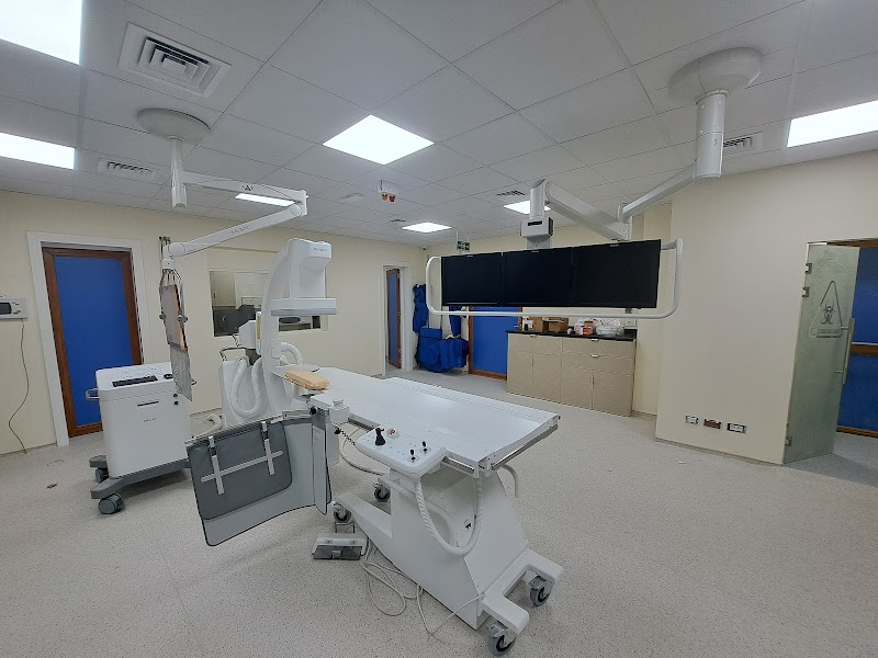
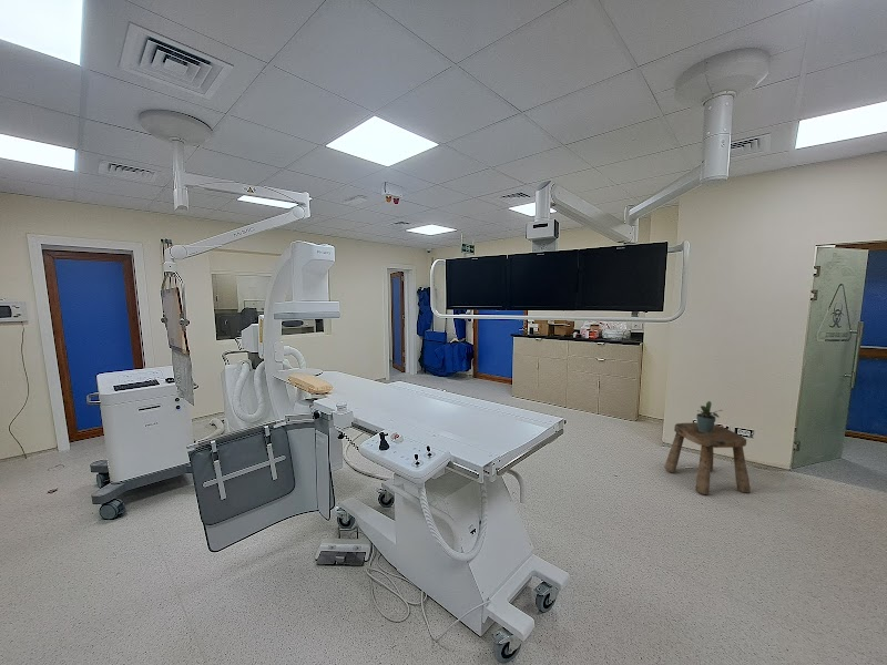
+ potted plant [695,400,723,433]
+ stool [663,421,752,495]
